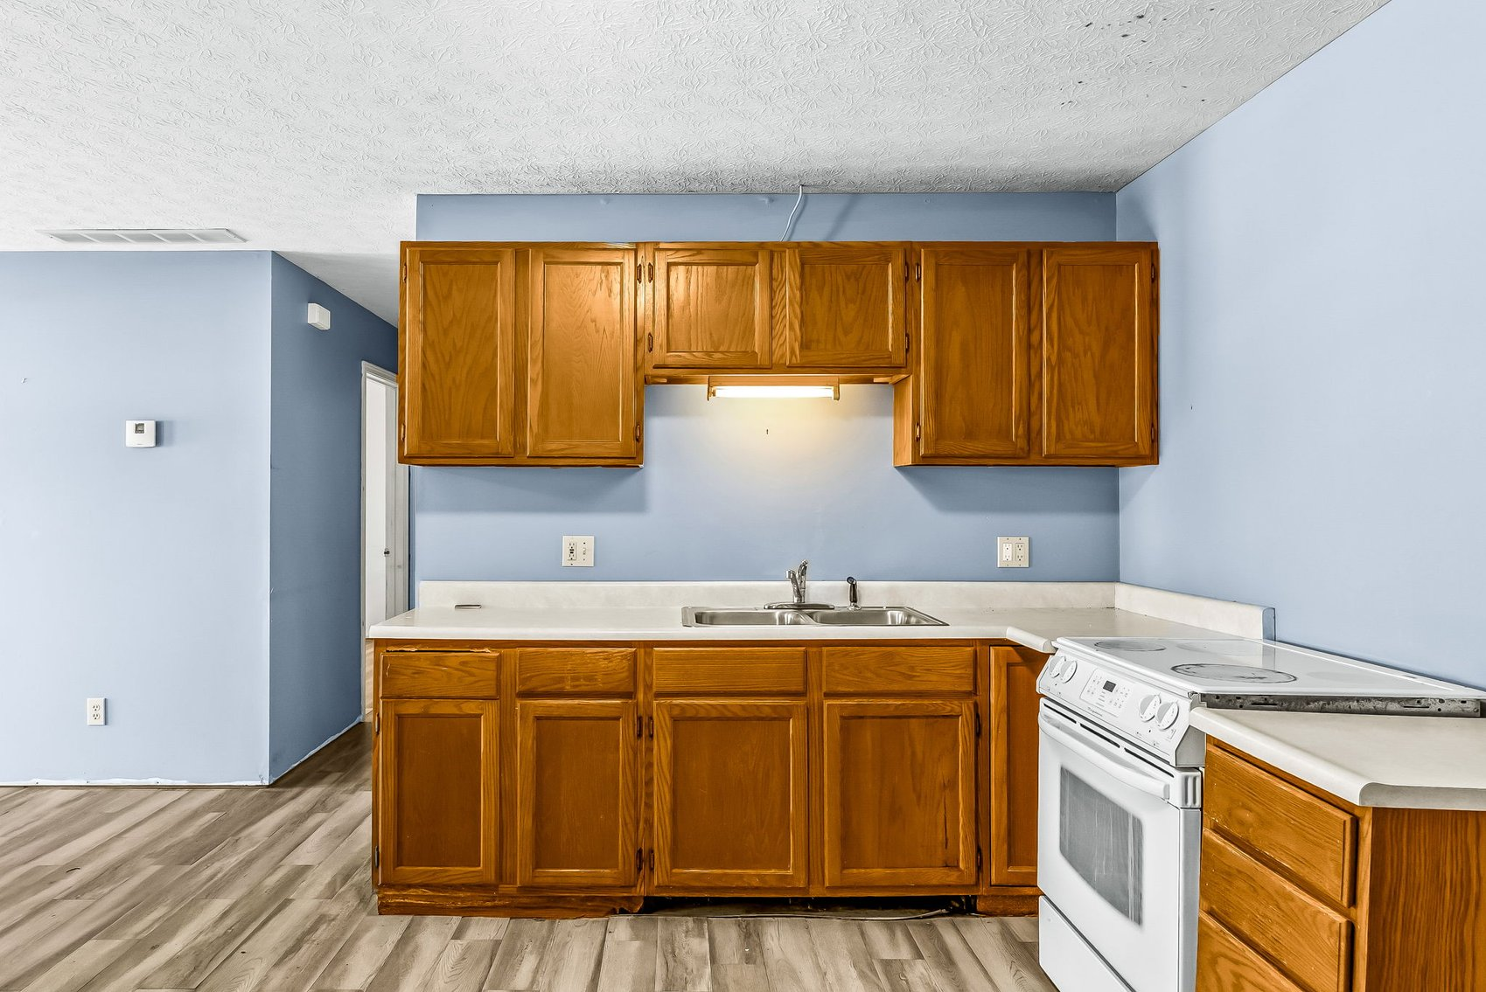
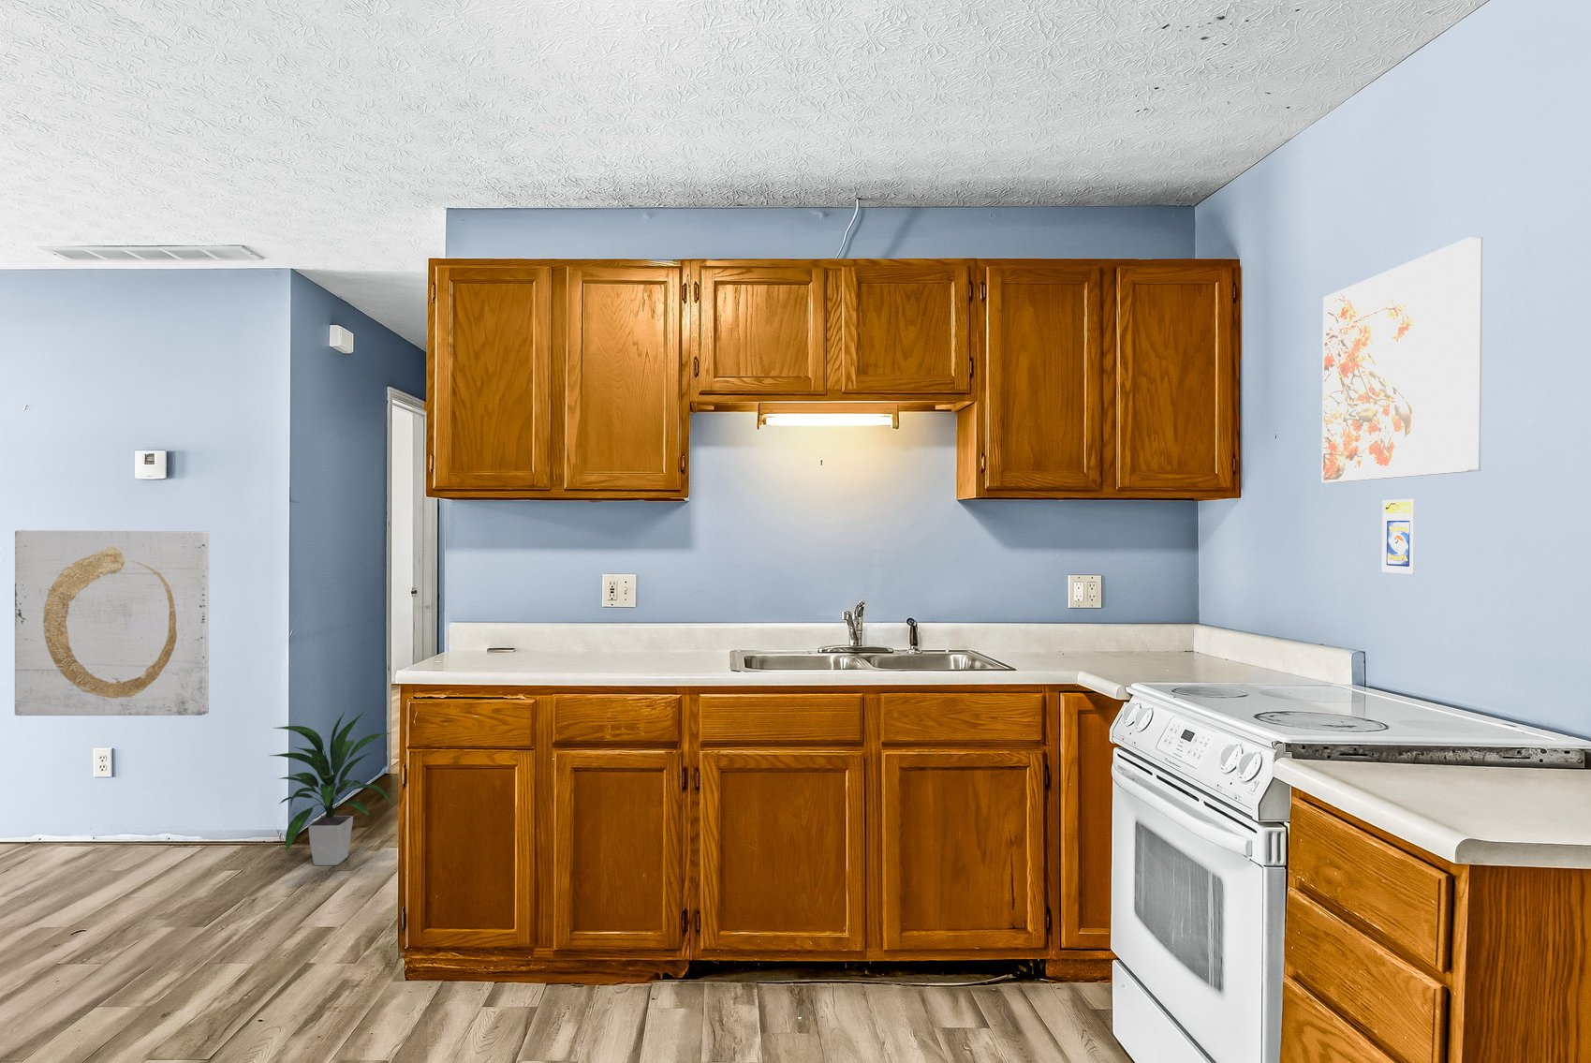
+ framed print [1322,237,1483,483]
+ trading card display case [1381,498,1415,575]
+ indoor plant [269,711,394,866]
+ wall art [14,529,210,717]
